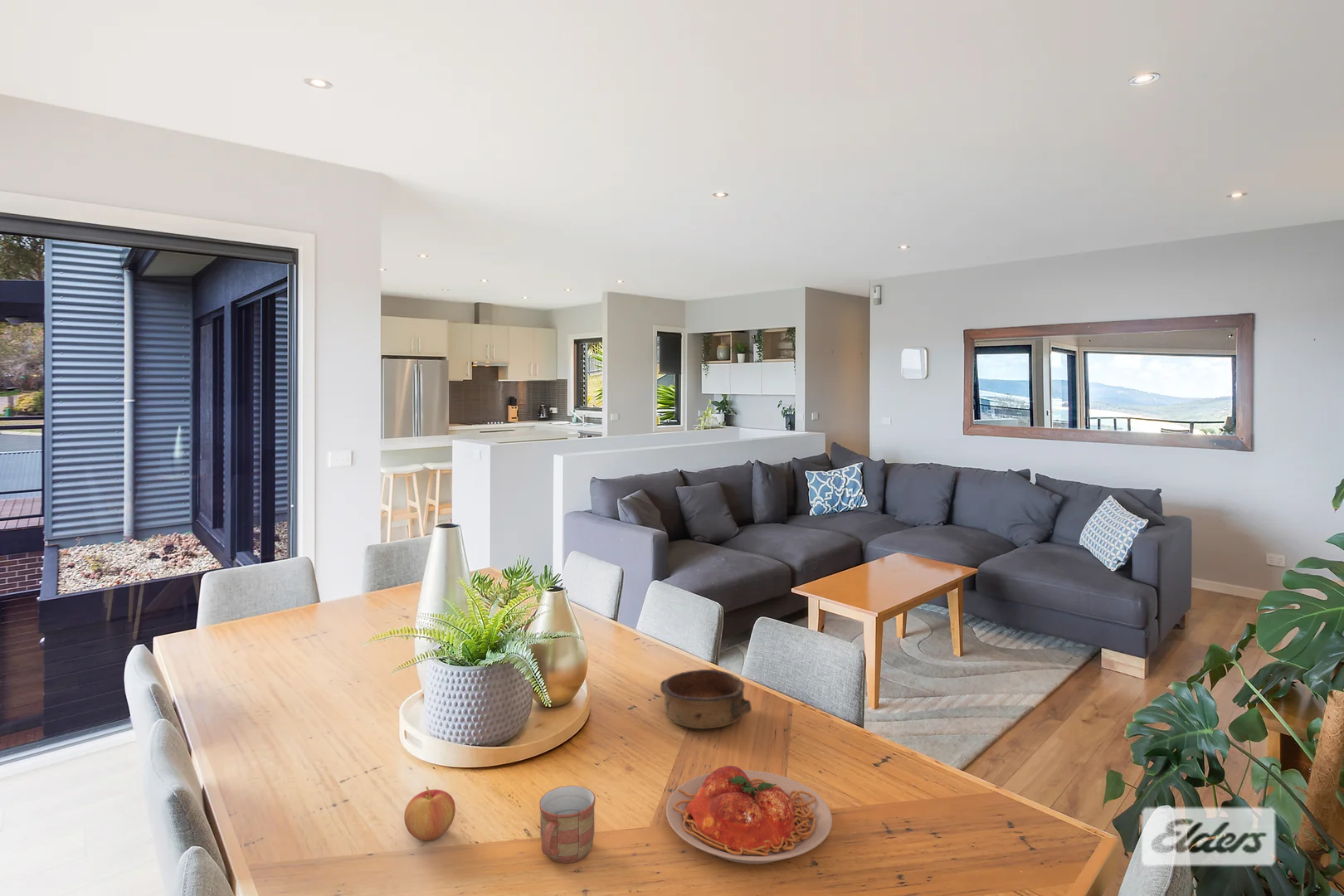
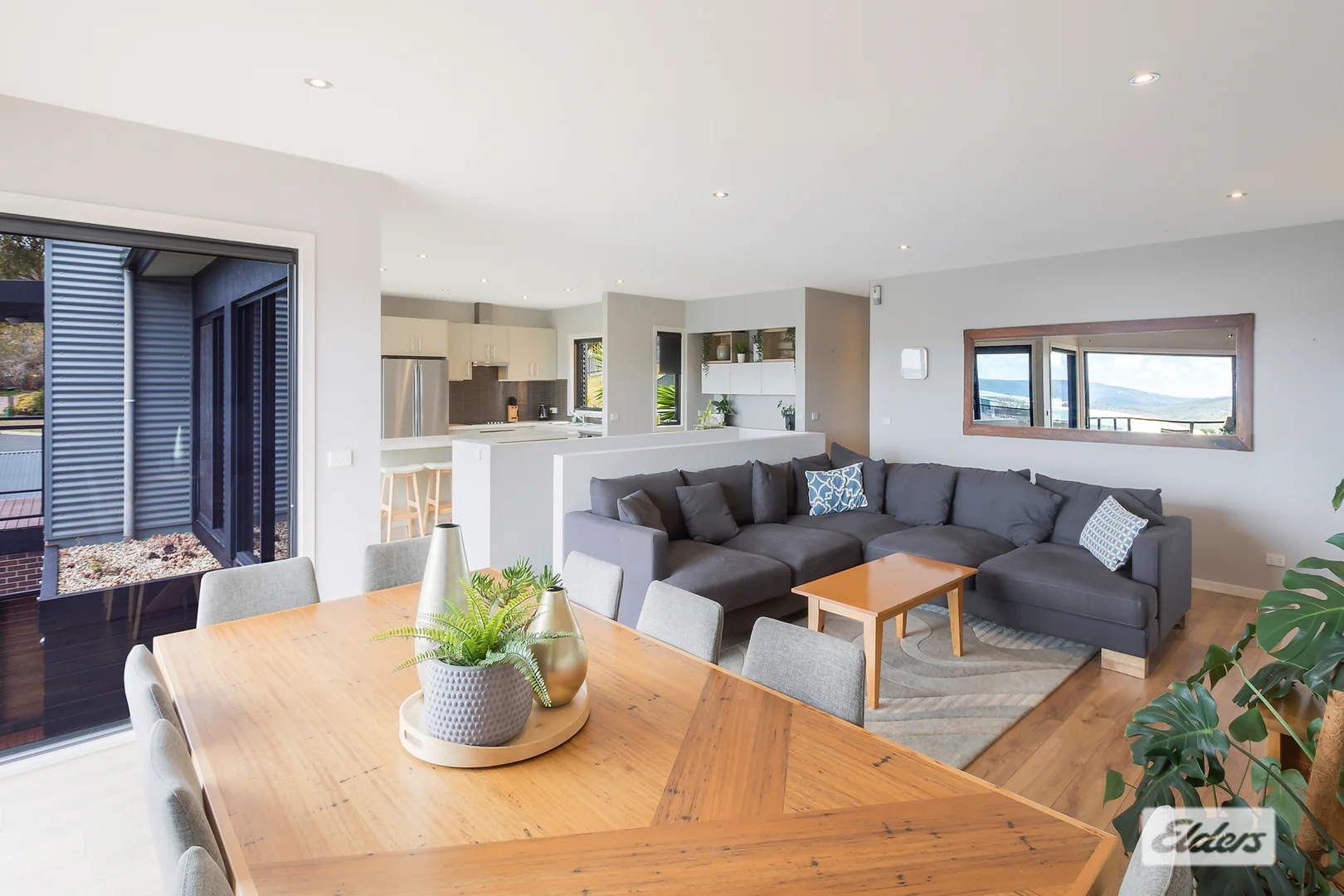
- apple [403,786,456,841]
- plate [665,765,833,864]
- mug [538,785,597,864]
- bowl [660,669,752,729]
